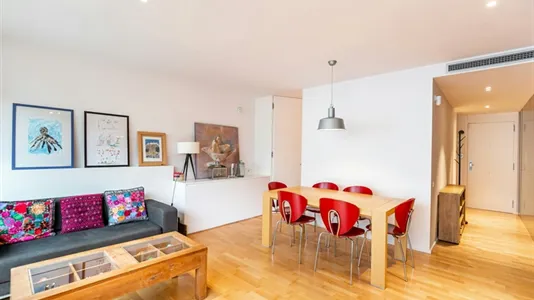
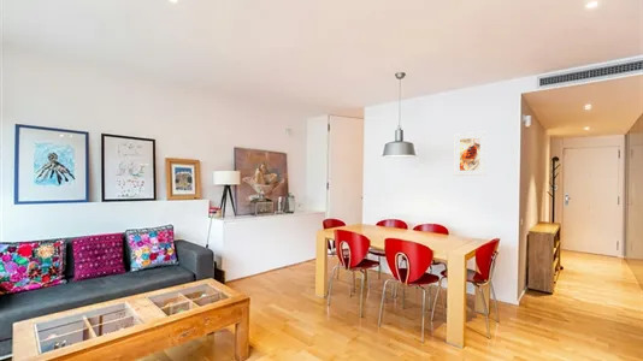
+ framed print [454,131,488,177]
